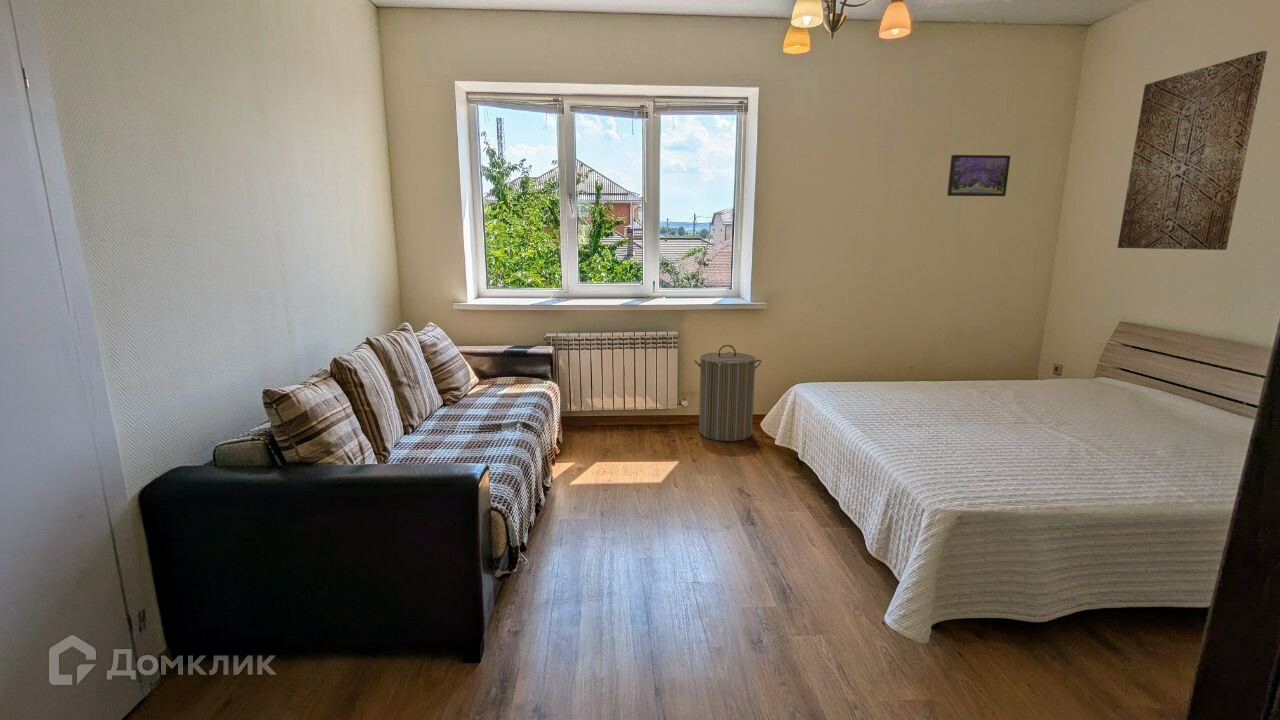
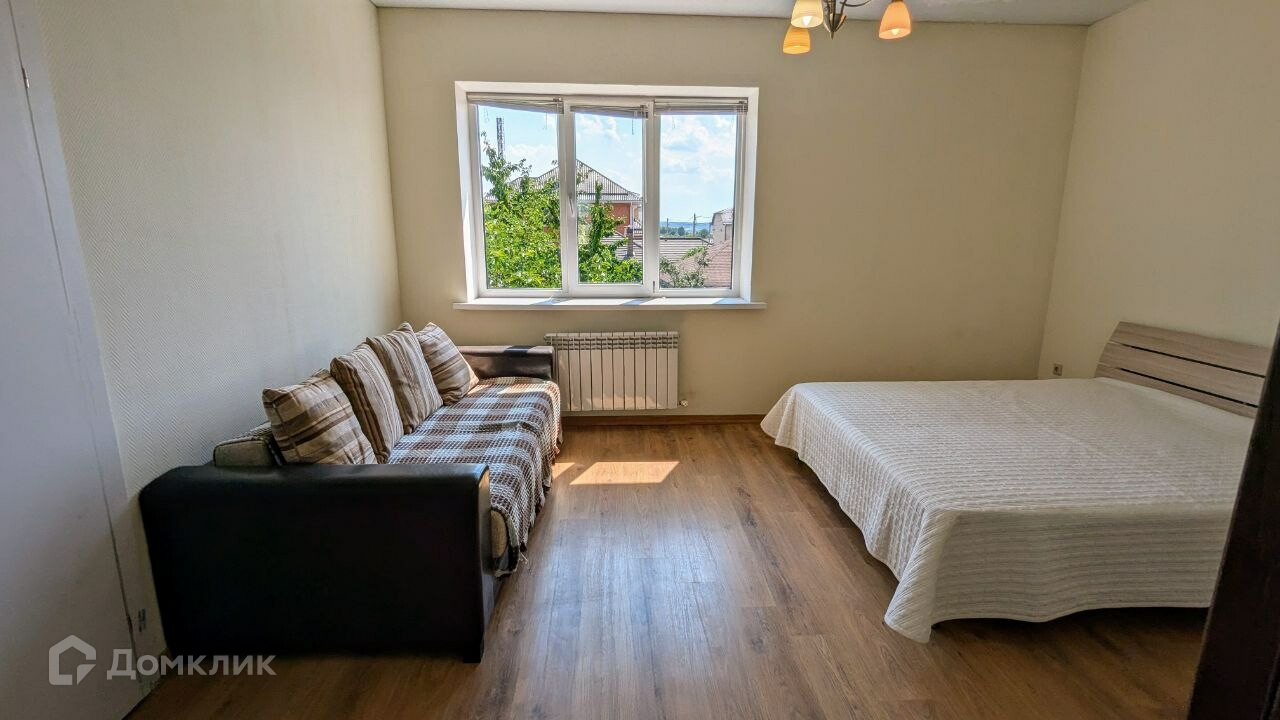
- laundry hamper [693,344,762,442]
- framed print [946,154,1011,197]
- wall art [1117,50,1268,251]
